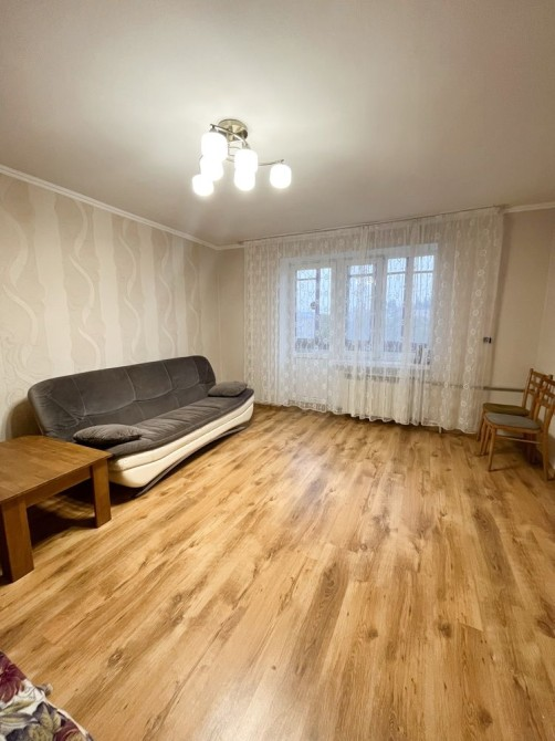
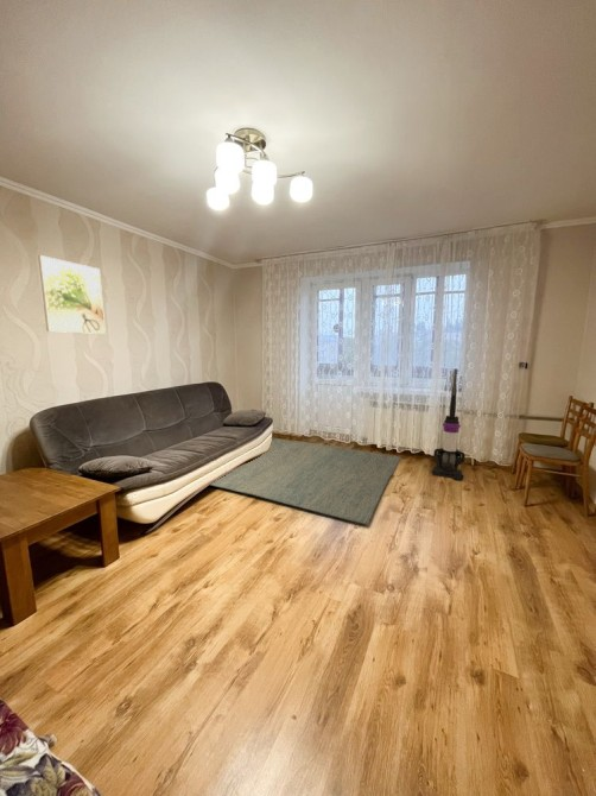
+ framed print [37,254,107,335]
+ vacuum cleaner [431,368,467,481]
+ rug [210,437,402,526]
